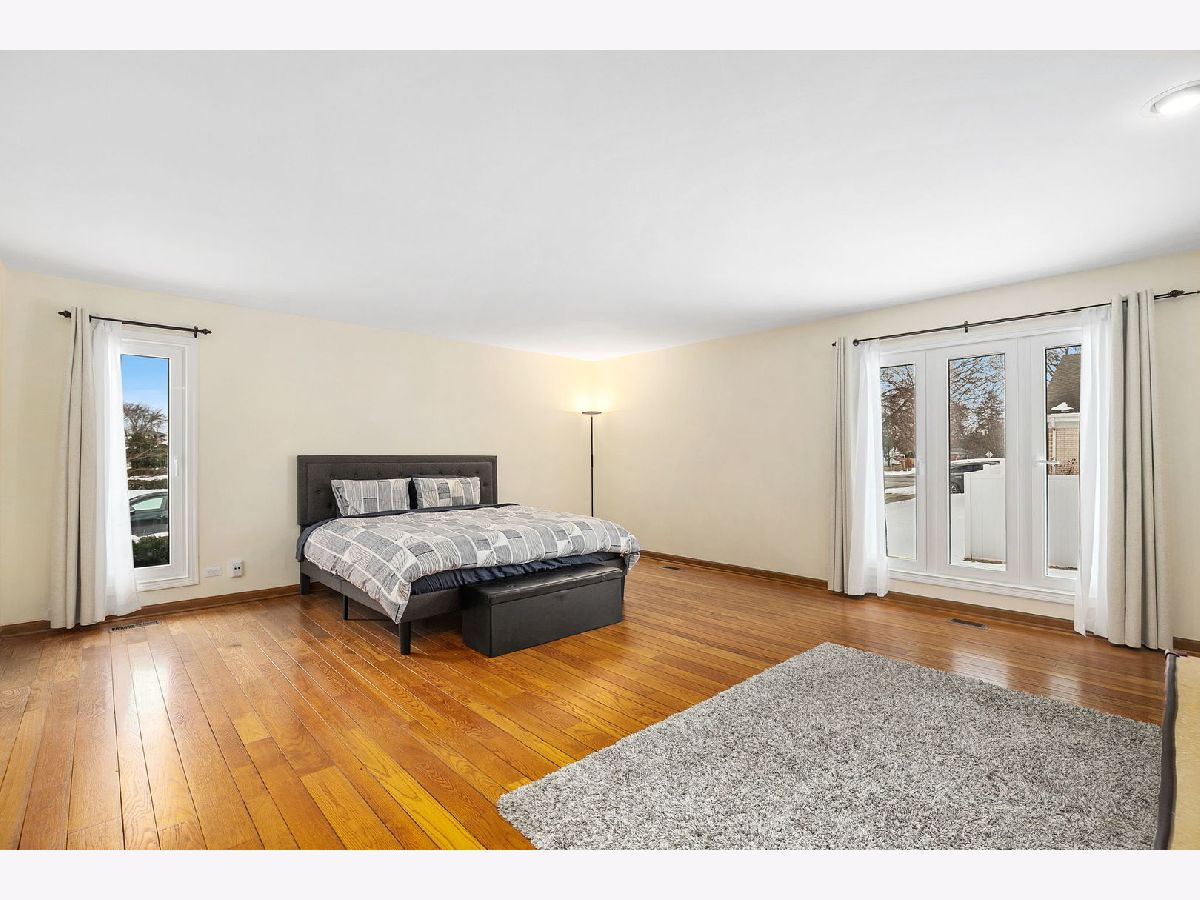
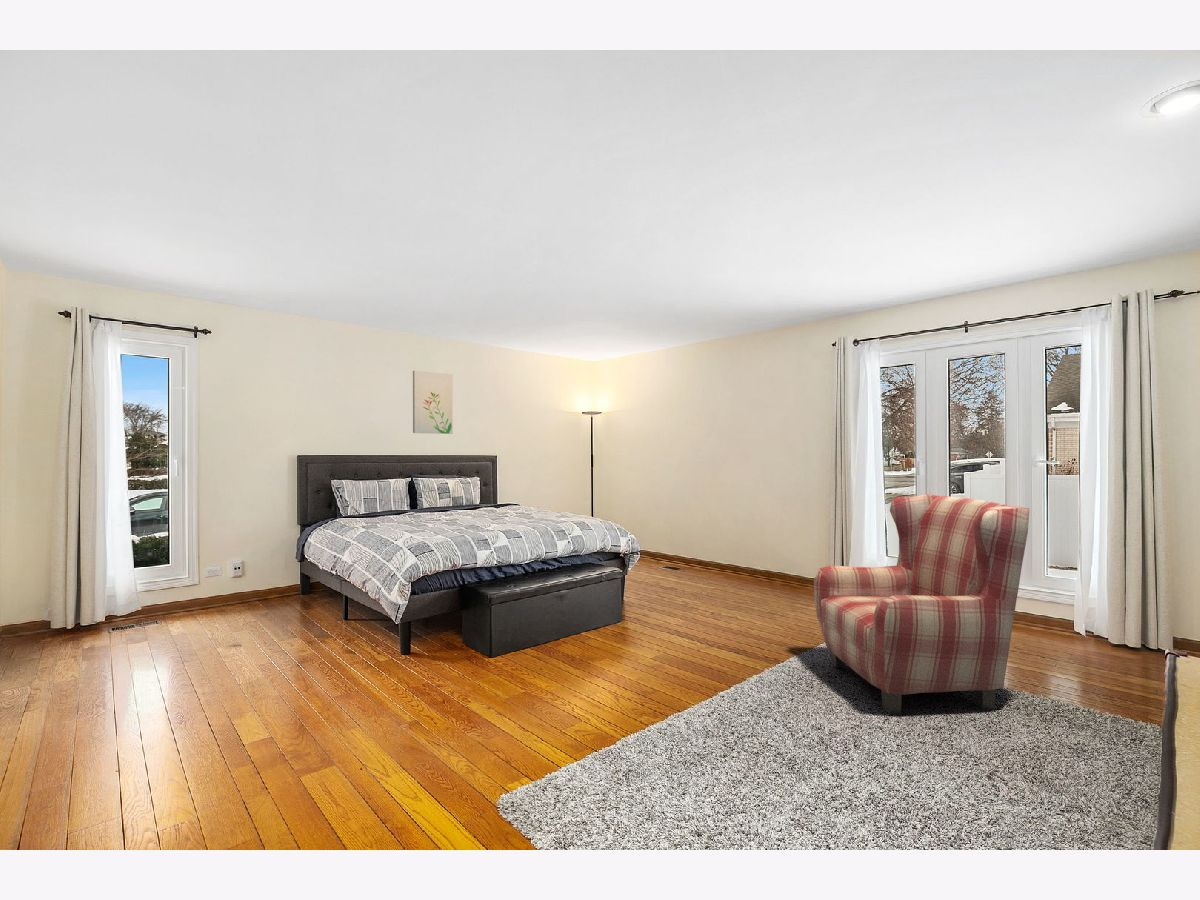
+ wall art [412,370,454,435]
+ armchair [813,493,1031,715]
